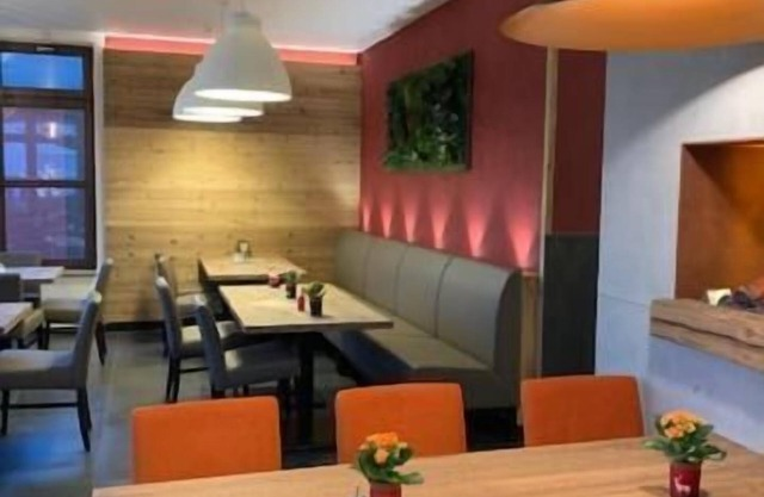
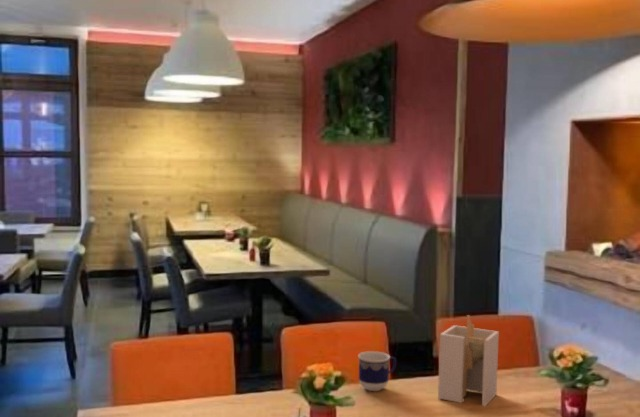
+ cup [357,350,397,392]
+ utensil holder [437,314,500,407]
